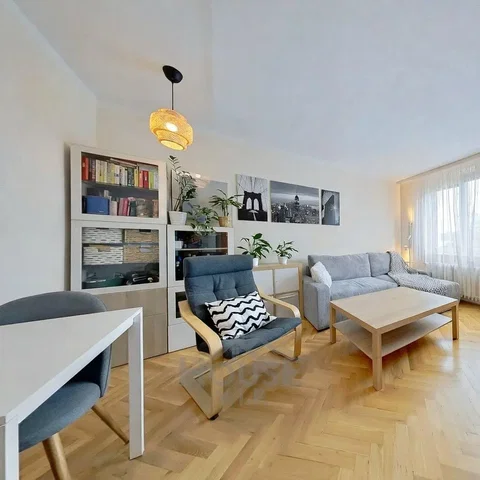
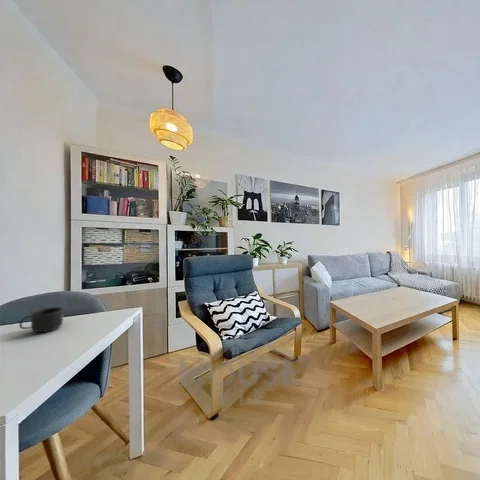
+ mug [19,306,64,333]
